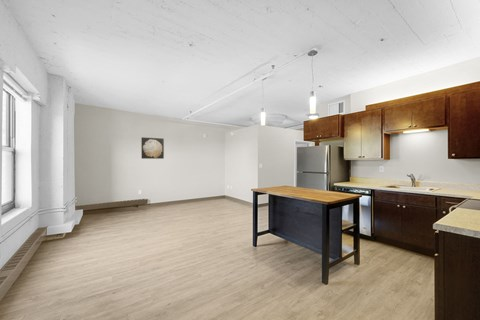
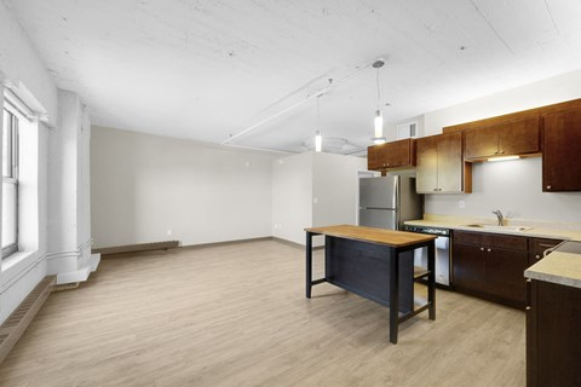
- wall art [140,136,165,160]
